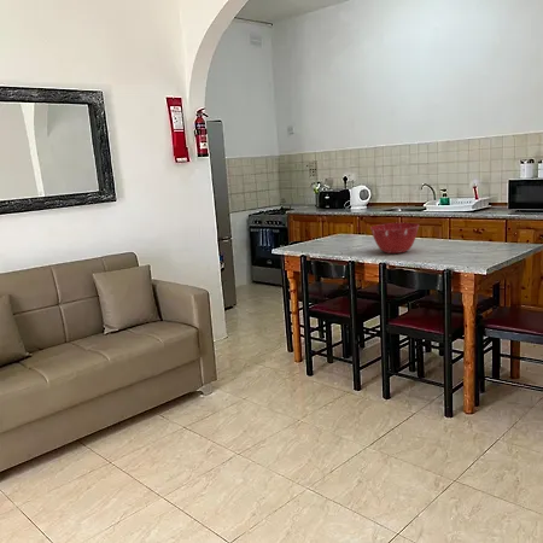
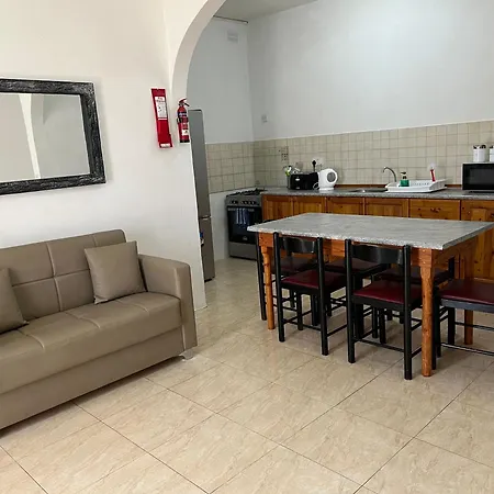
- mixing bowl [369,222,420,255]
